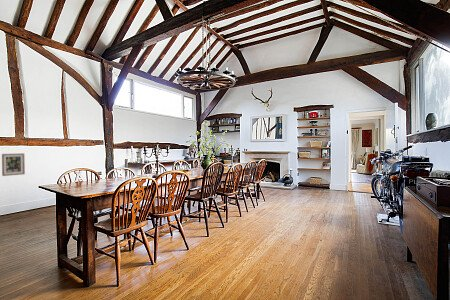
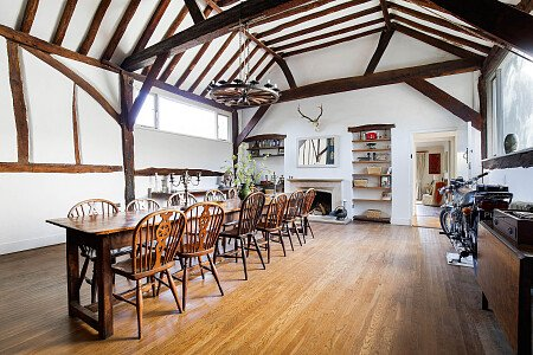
- wall art [1,152,26,177]
